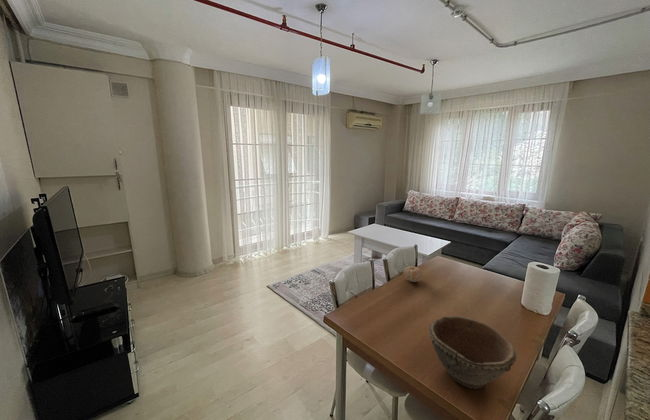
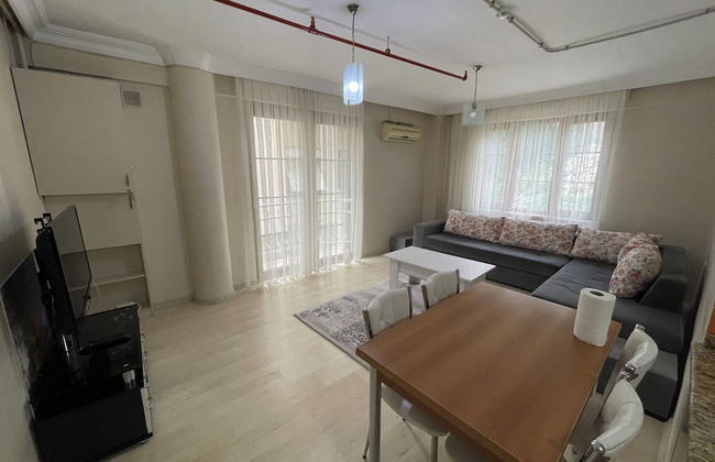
- fruit [402,265,424,283]
- bowl [428,315,518,390]
